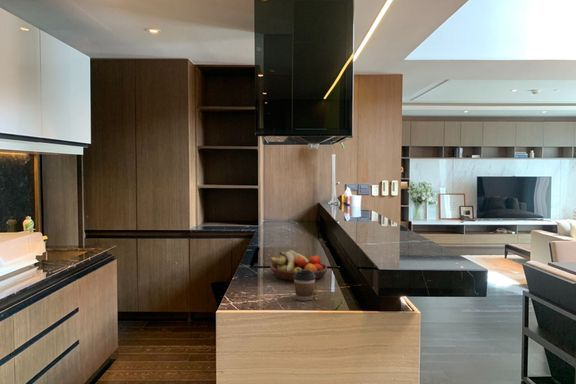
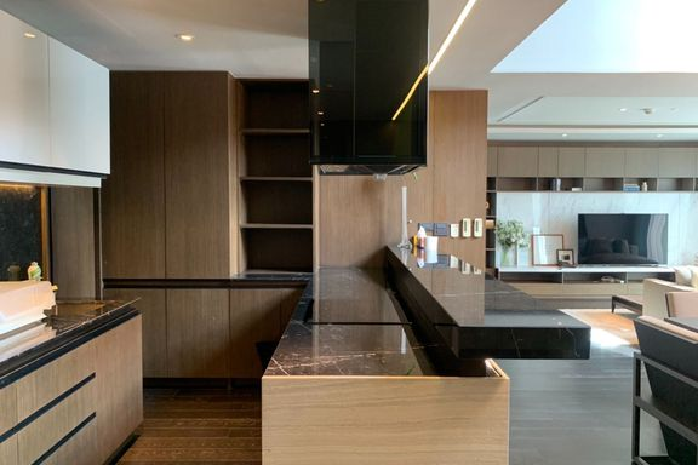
- coffee cup [293,270,316,302]
- fruit bowl [269,249,328,282]
